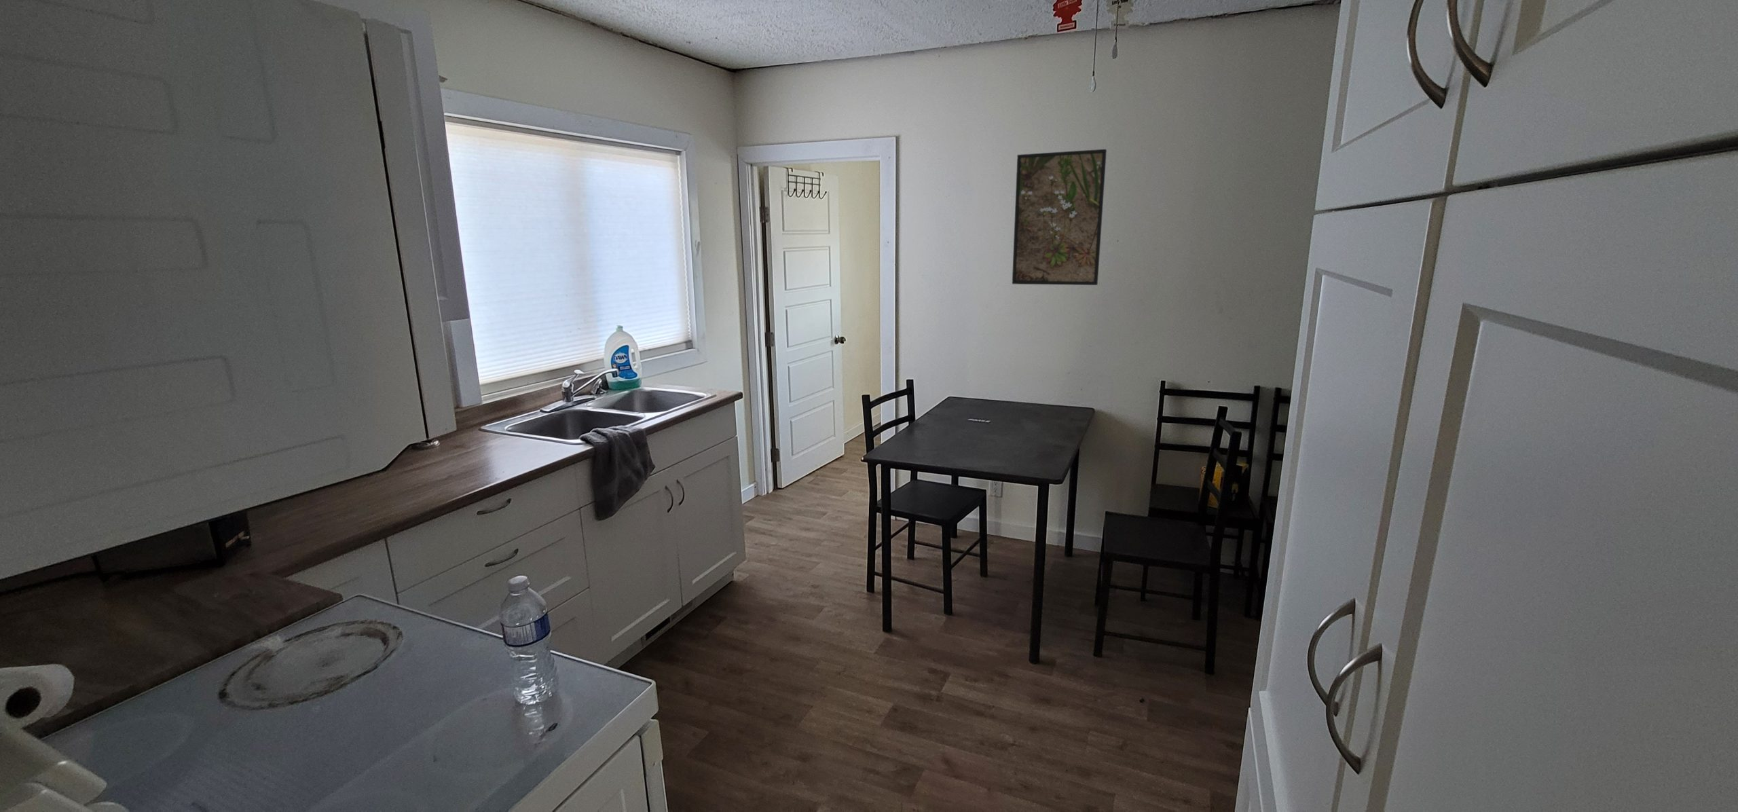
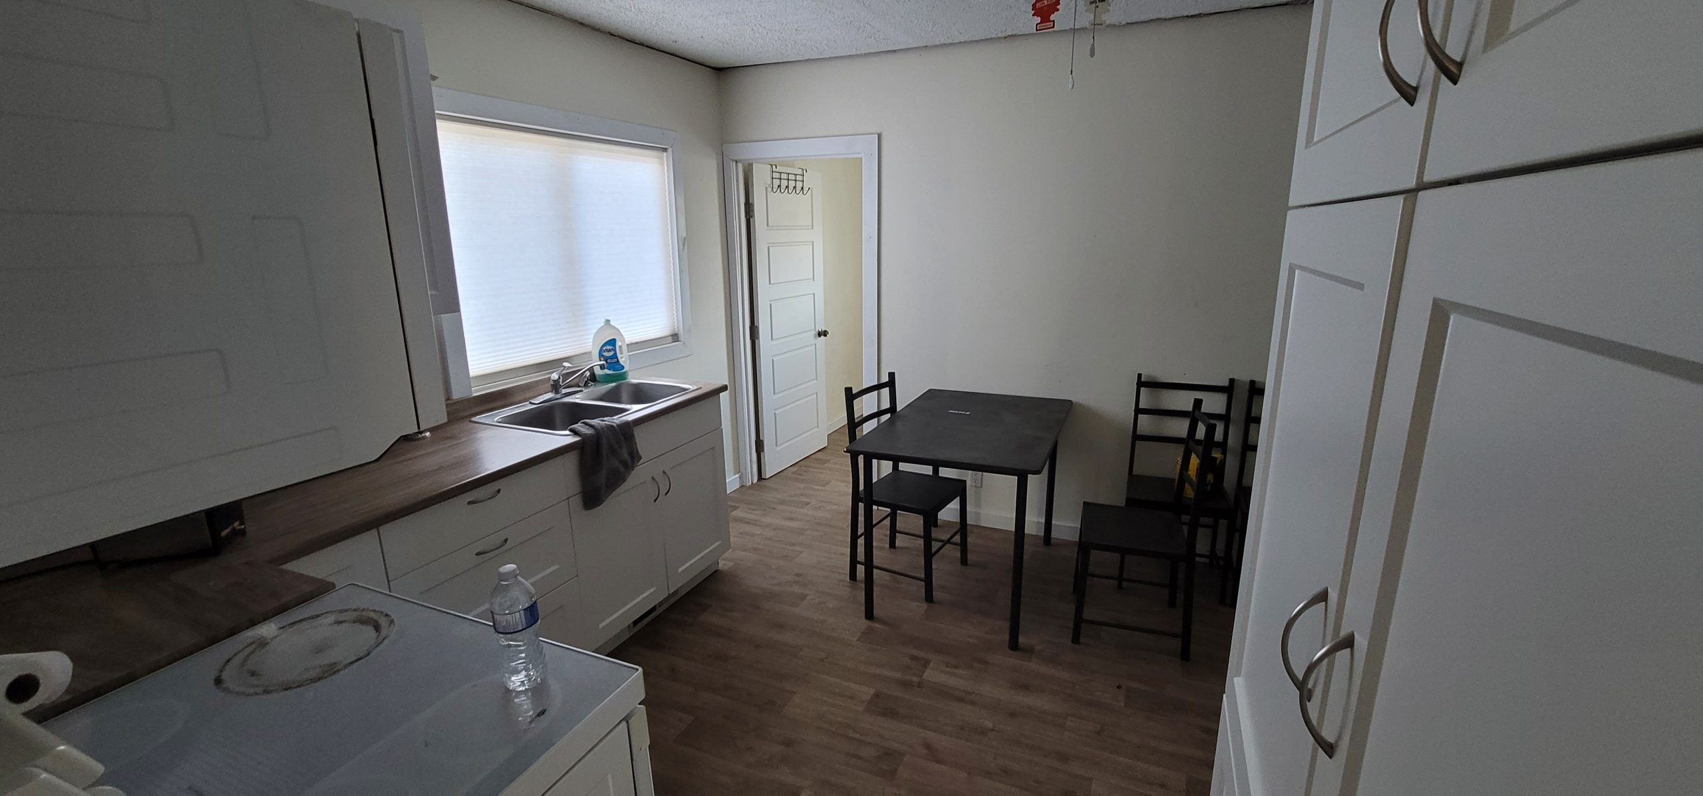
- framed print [1012,148,1107,286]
